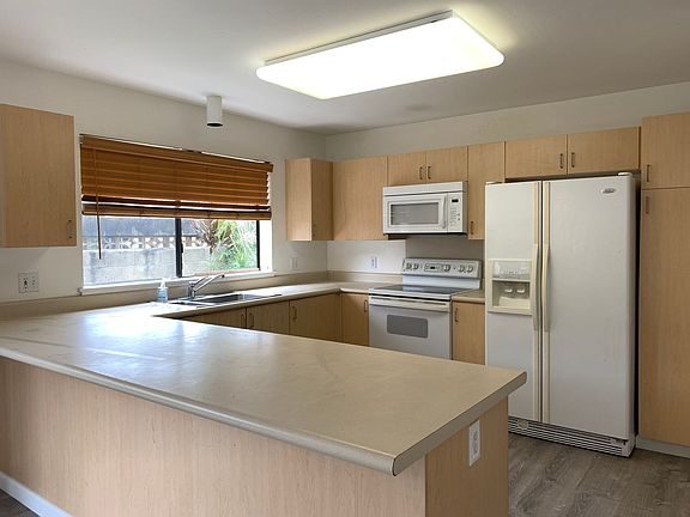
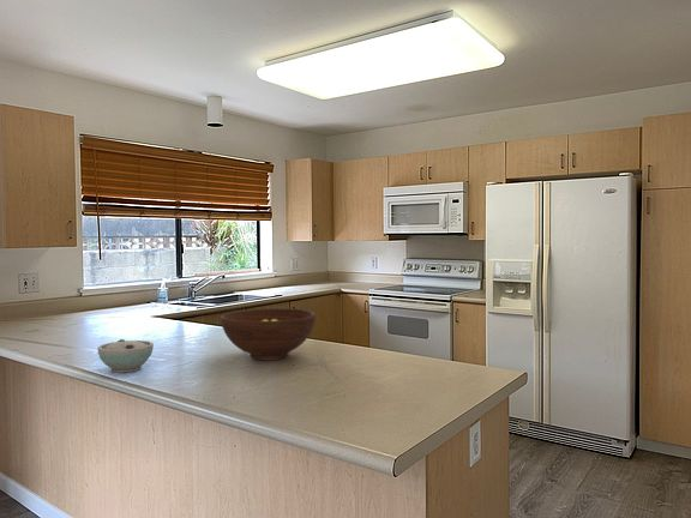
+ fruit bowl [220,307,317,362]
+ bowl [97,338,155,374]
